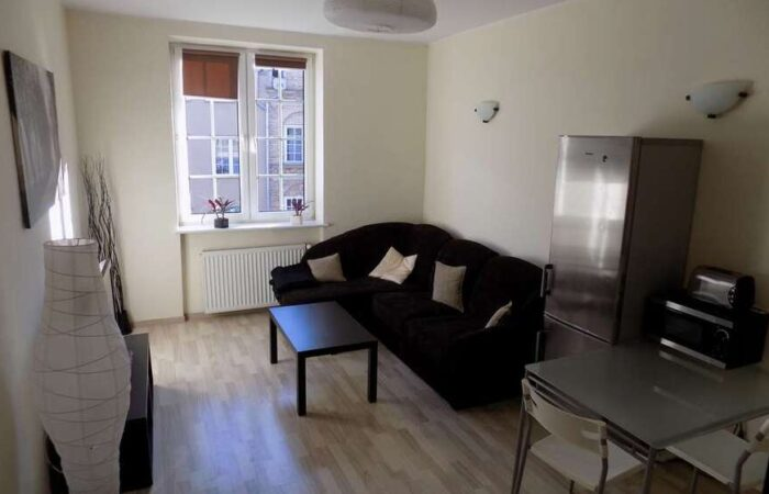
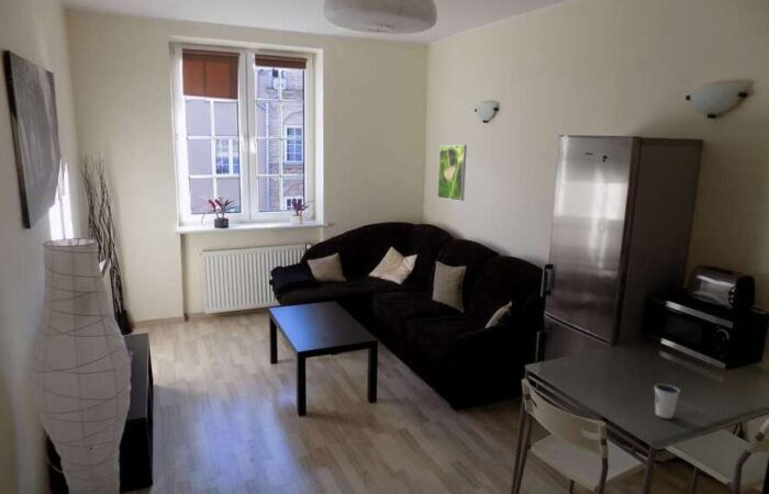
+ dixie cup [654,383,681,419]
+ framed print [436,144,468,202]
